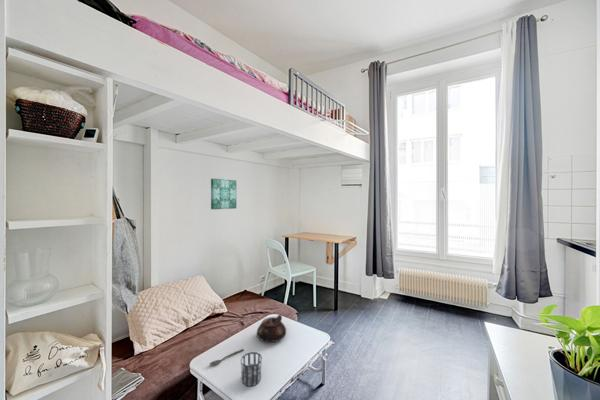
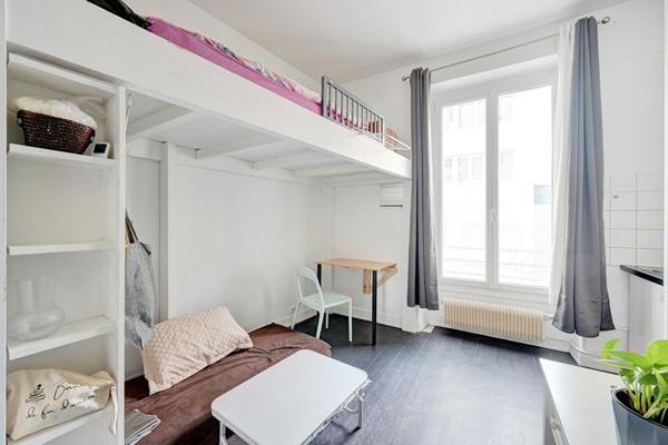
- cup [240,351,263,387]
- wall art [210,178,237,210]
- teapot [256,314,287,343]
- spoon [209,348,245,366]
